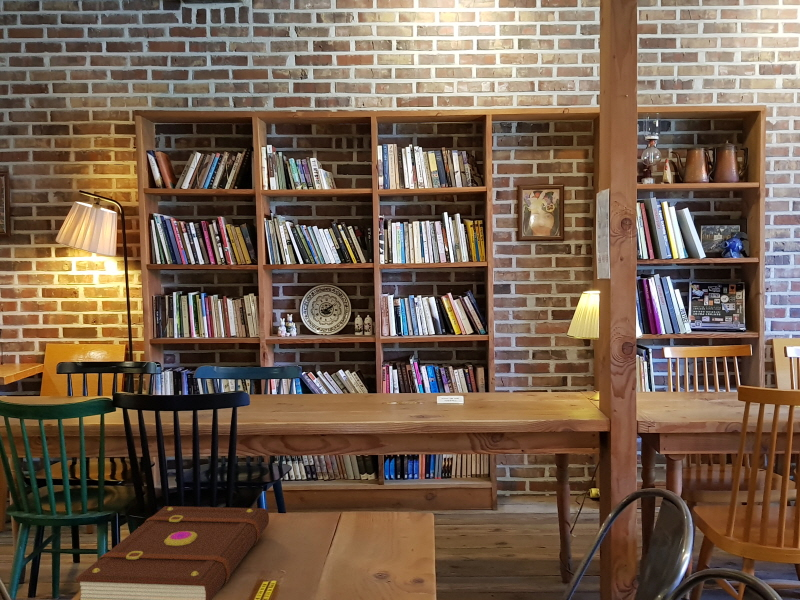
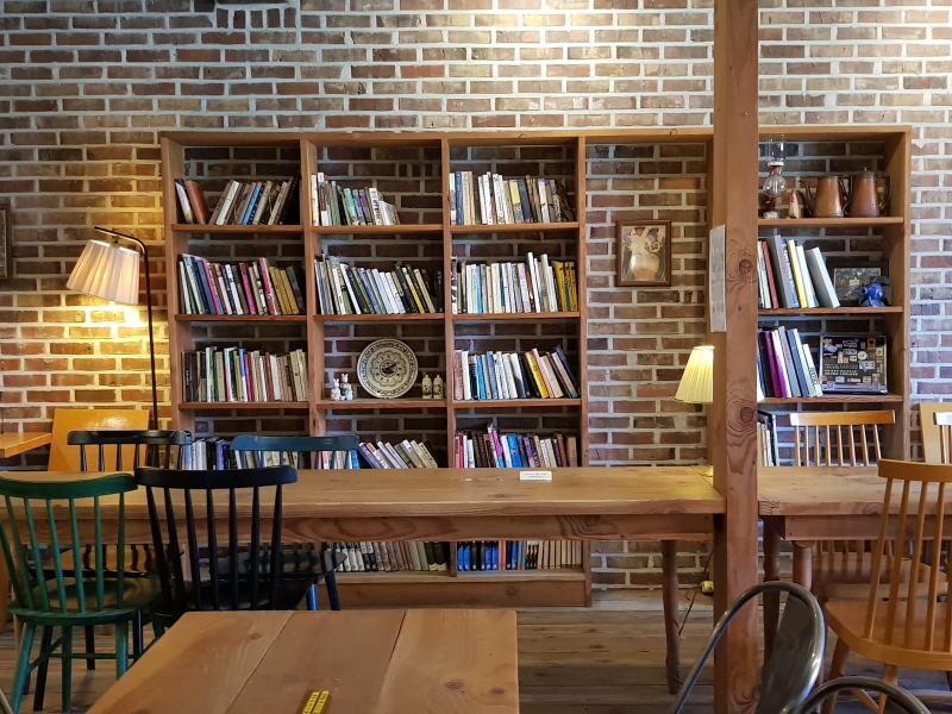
- book [74,505,270,600]
